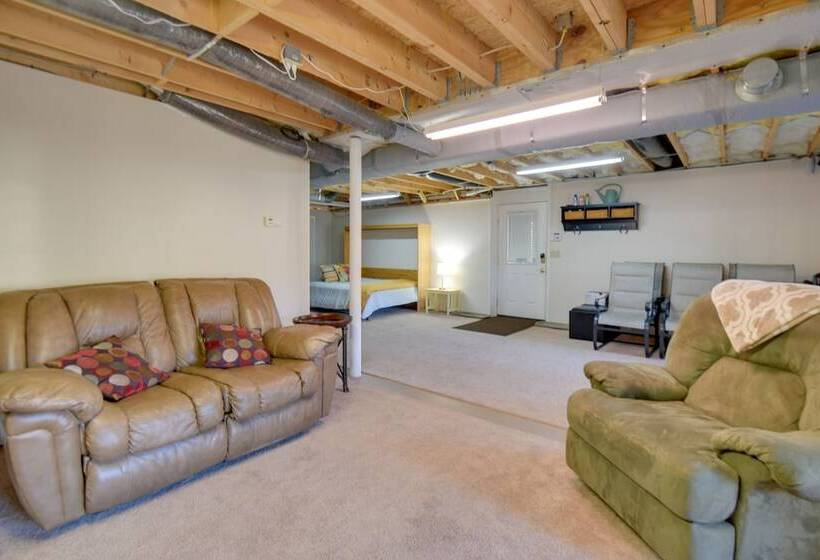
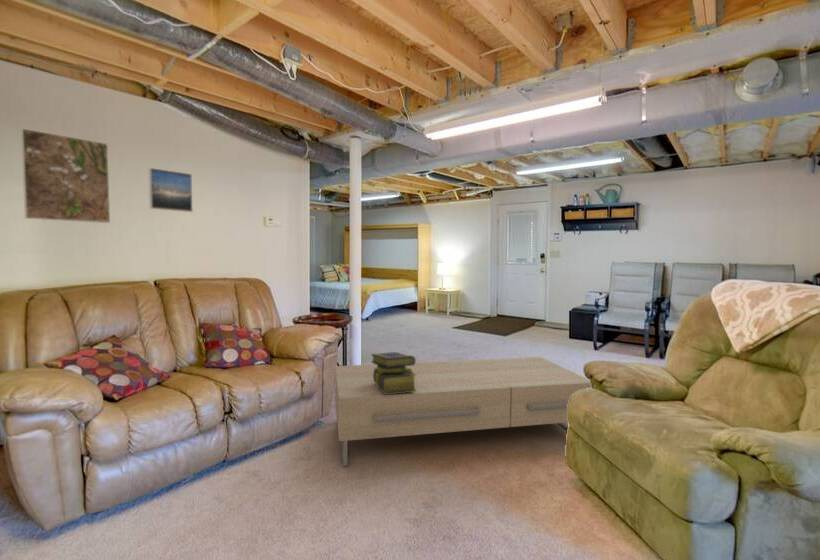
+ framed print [20,127,111,224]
+ coffee table [334,356,592,467]
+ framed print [148,167,194,213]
+ stack of books [370,351,417,394]
